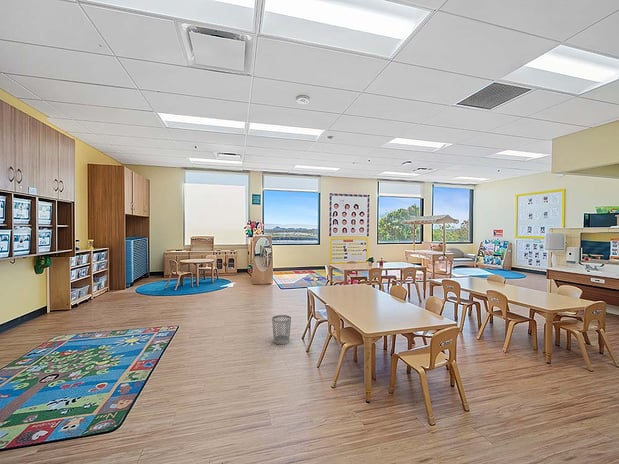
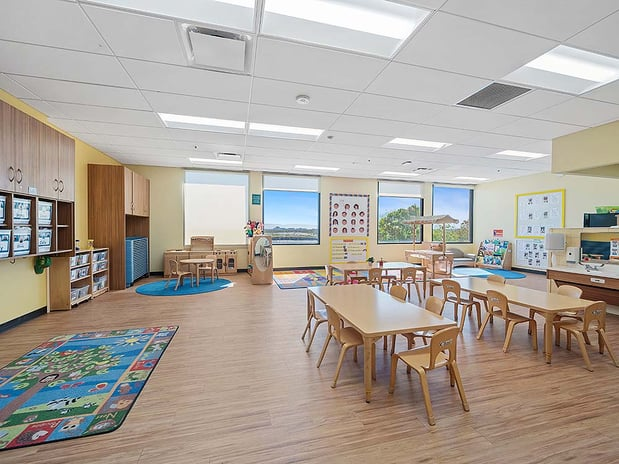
- wastebasket [271,314,292,345]
